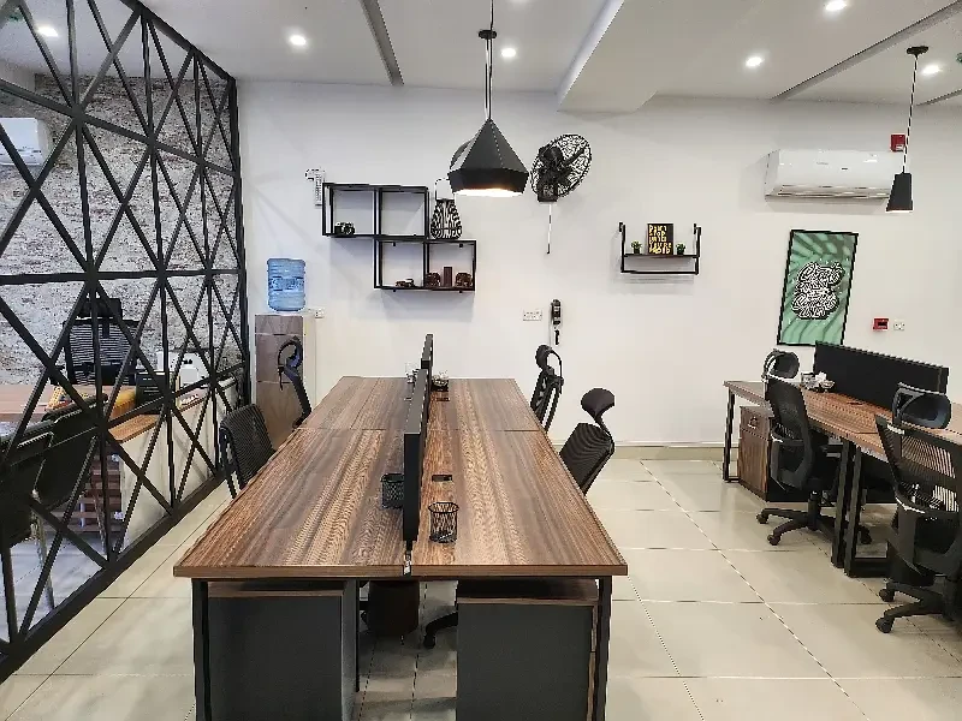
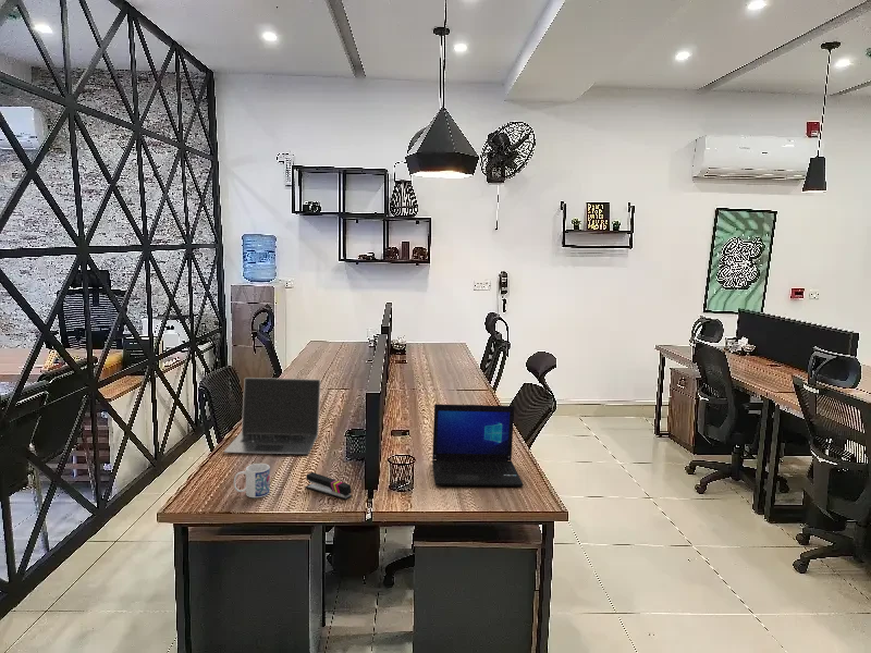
+ laptop [431,403,524,488]
+ mug [233,463,271,498]
+ laptop [223,377,321,455]
+ stapler [305,471,353,501]
